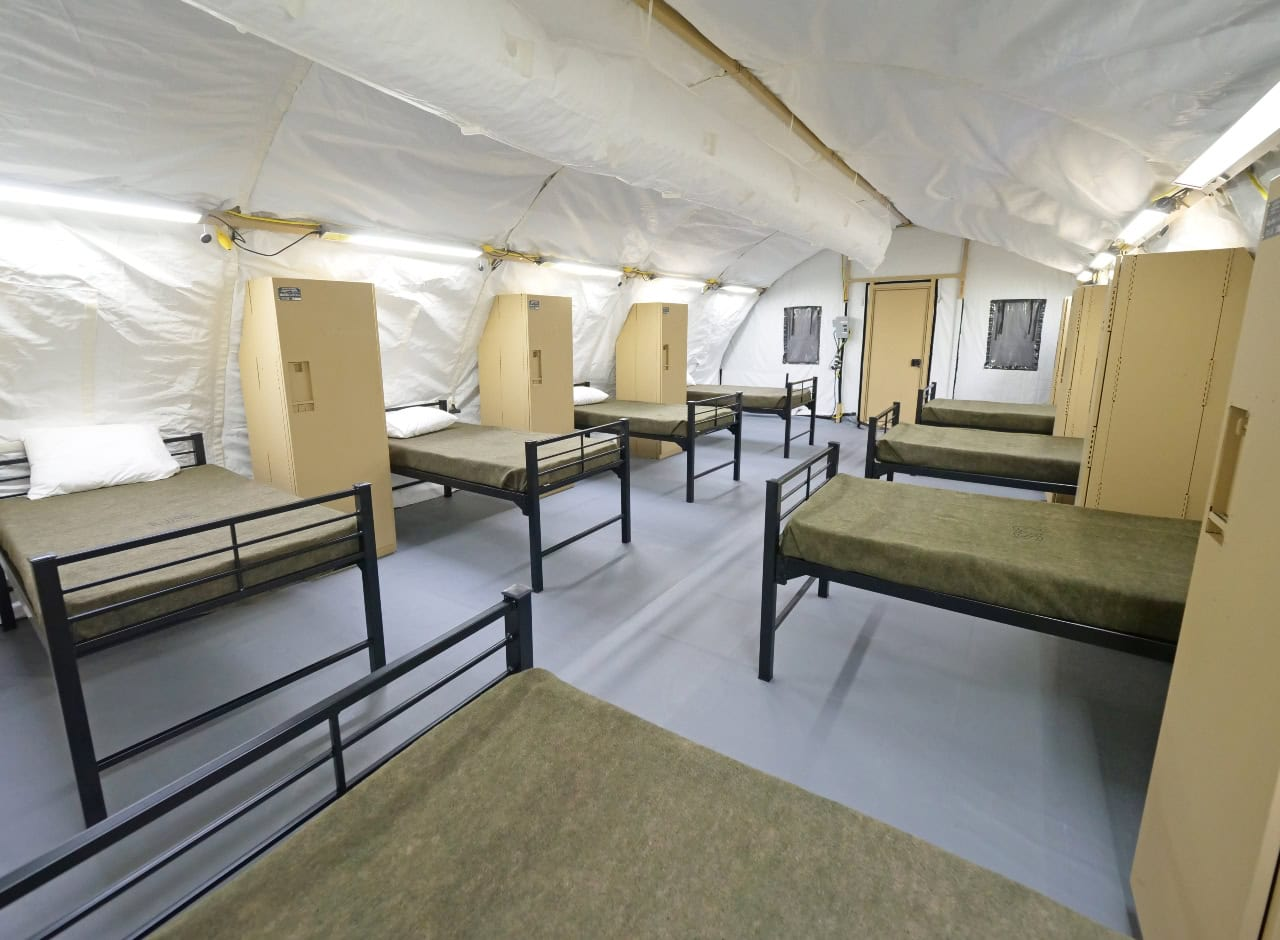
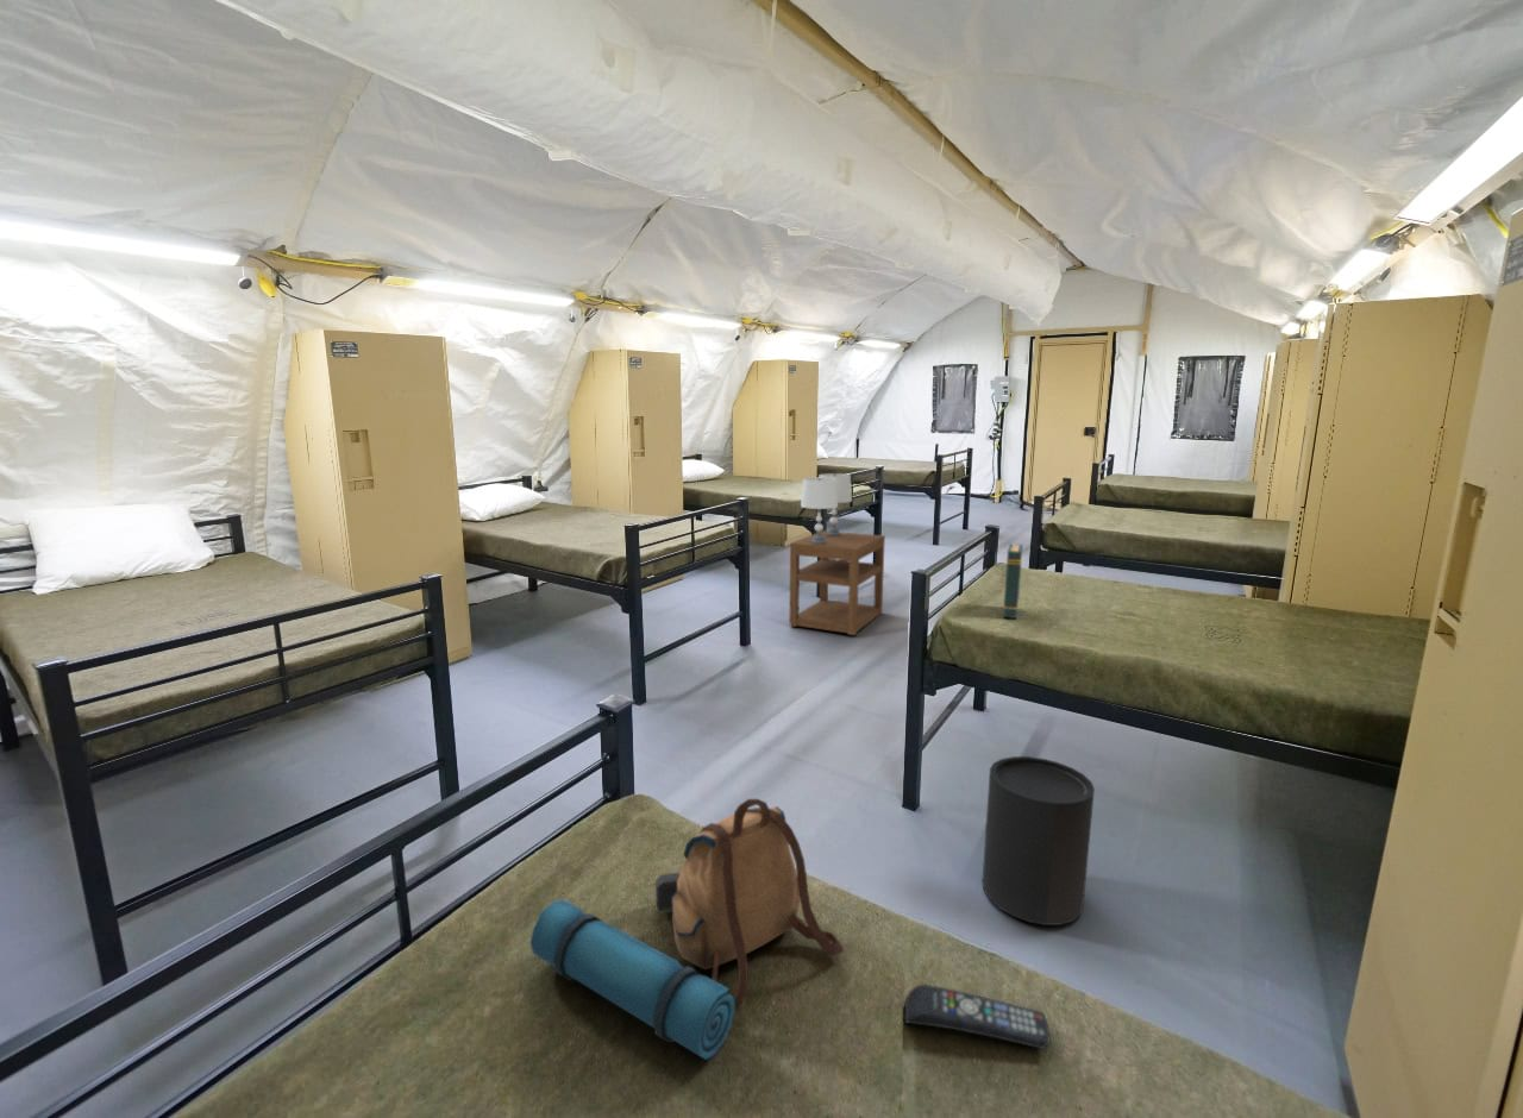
+ backpack [529,798,846,1061]
+ nightstand [789,529,886,636]
+ table lamp [800,472,853,545]
+ remote control [903,984,1051,1050]
+ trash can [982,755,1096,927]
+ book [1002,542,1024,620]
